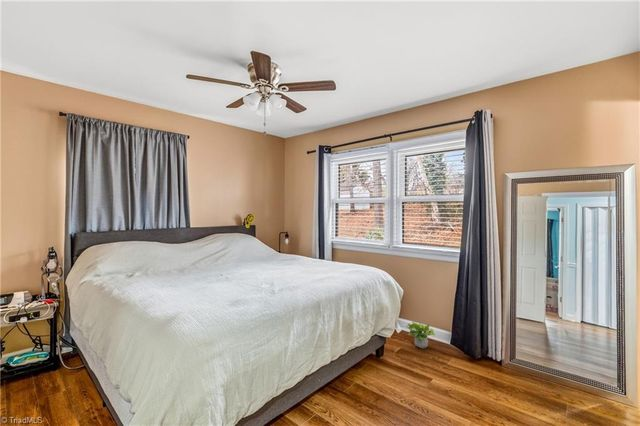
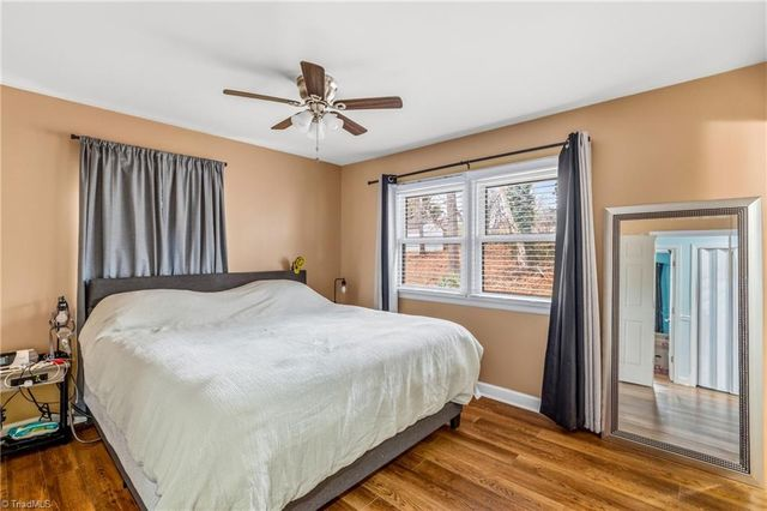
- potted plant [405,321,436,350]
